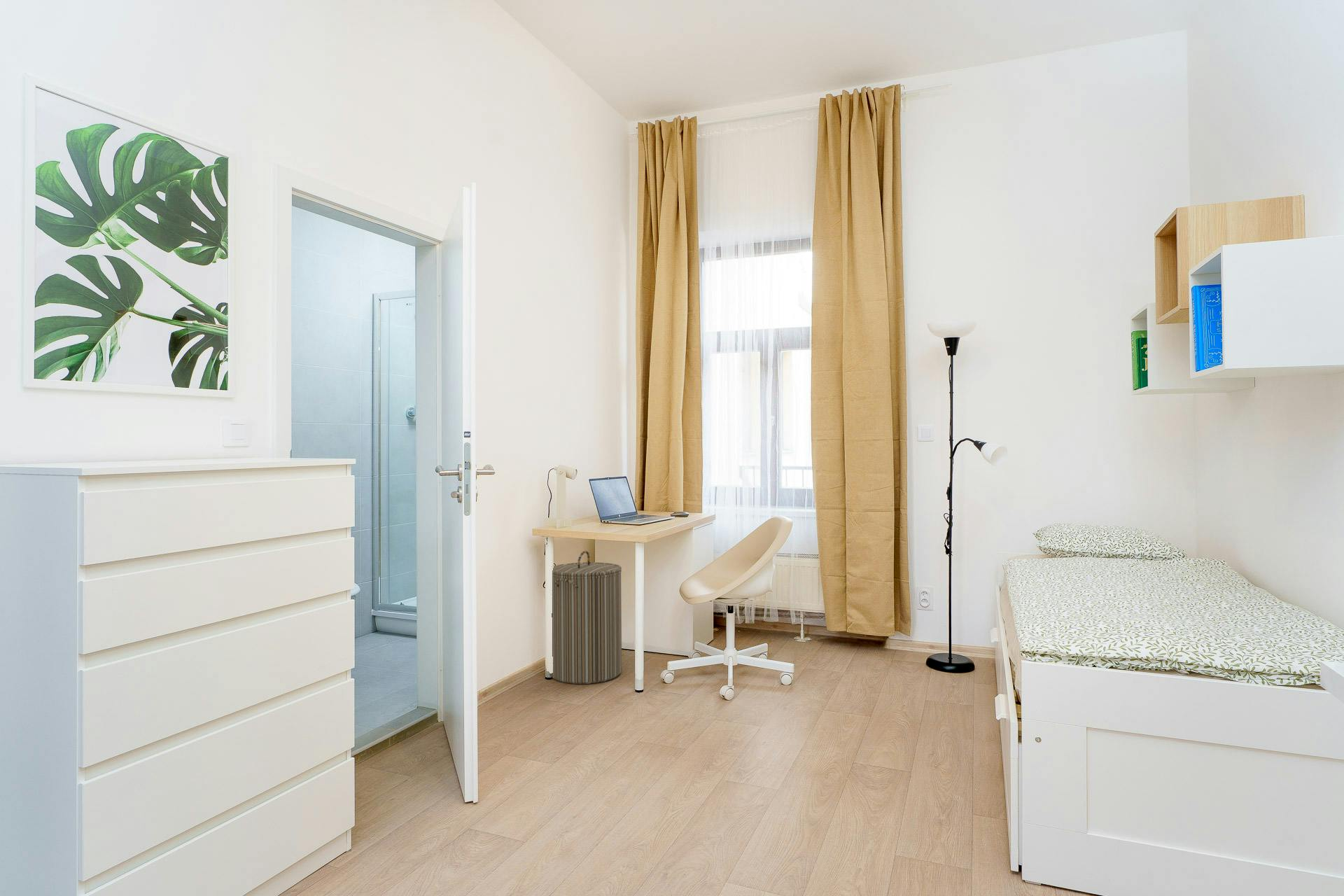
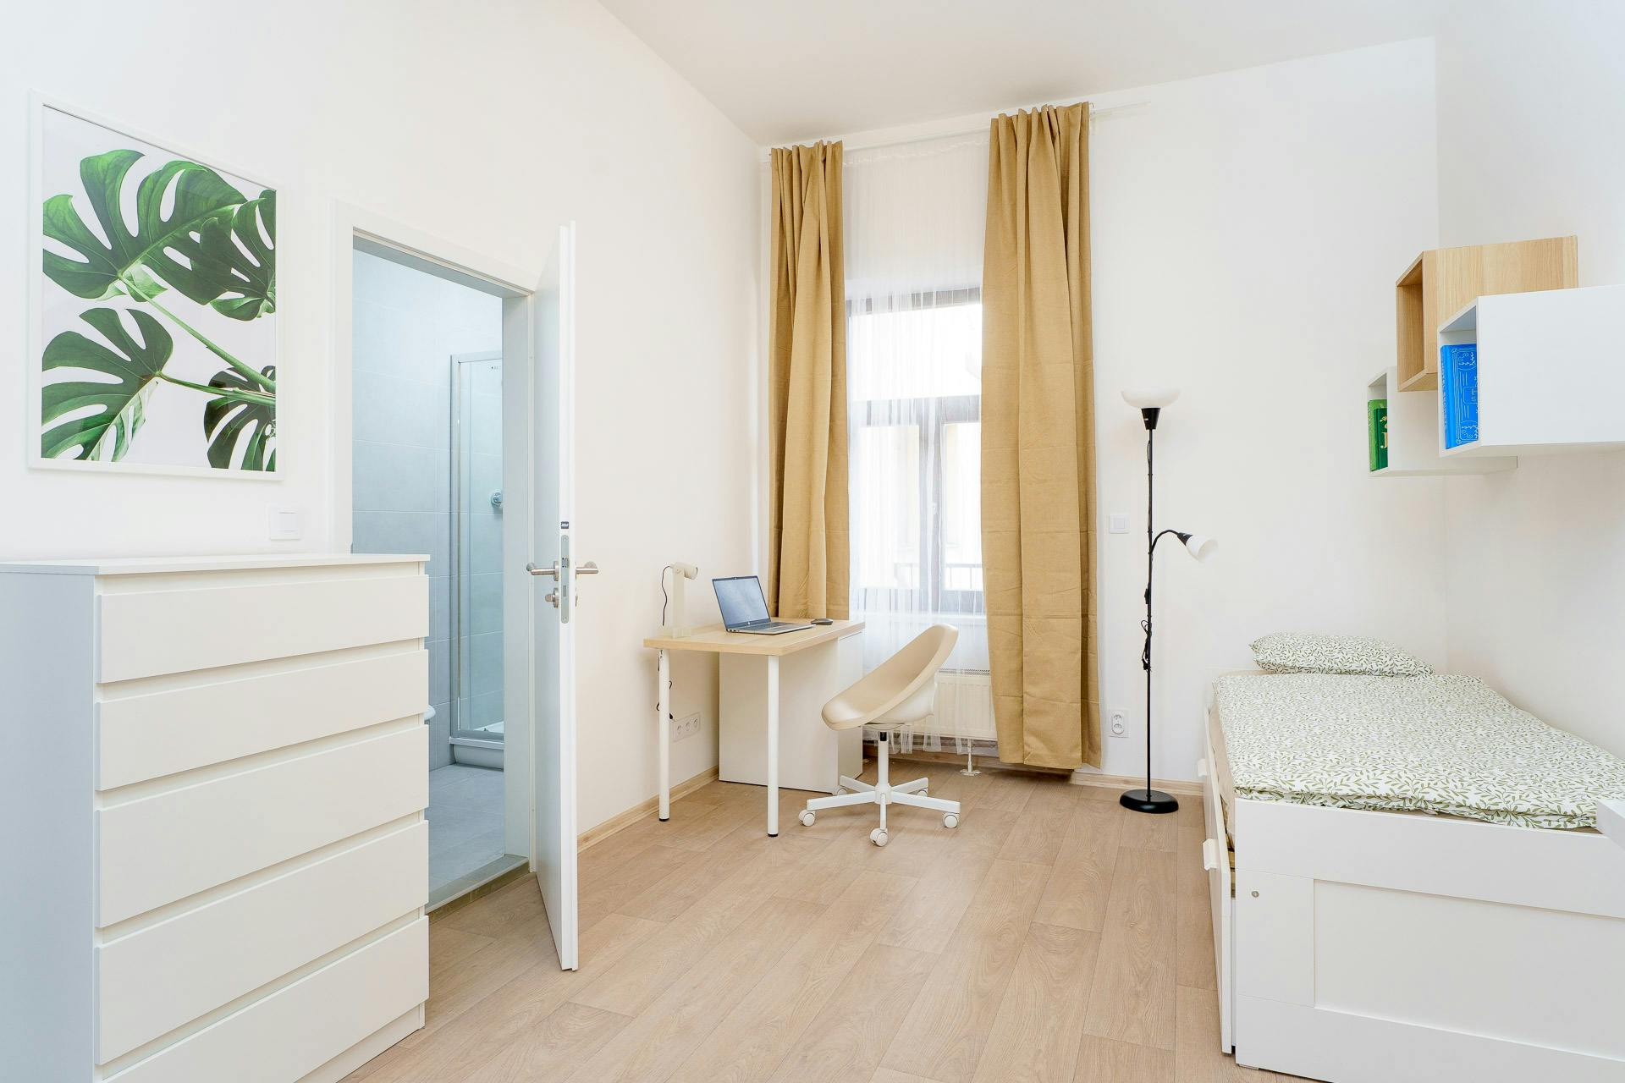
- laundry hamper [549,550,622,685]
